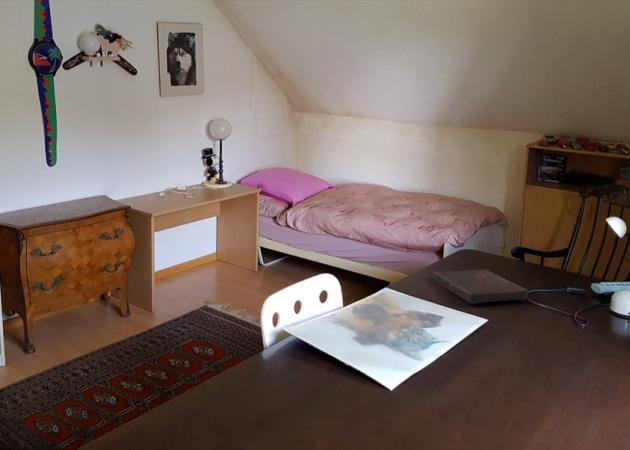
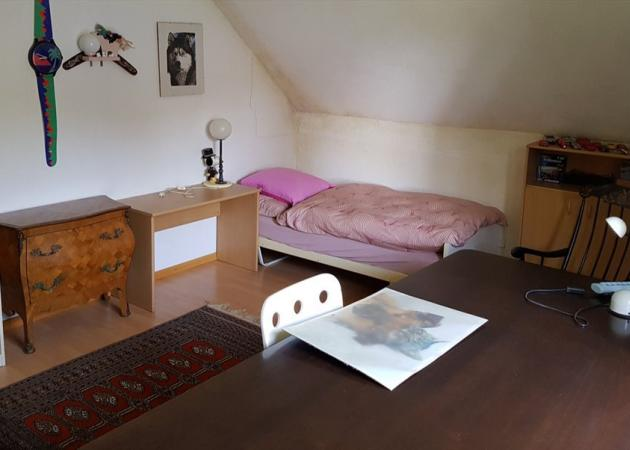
- book [433,268,529,305]
